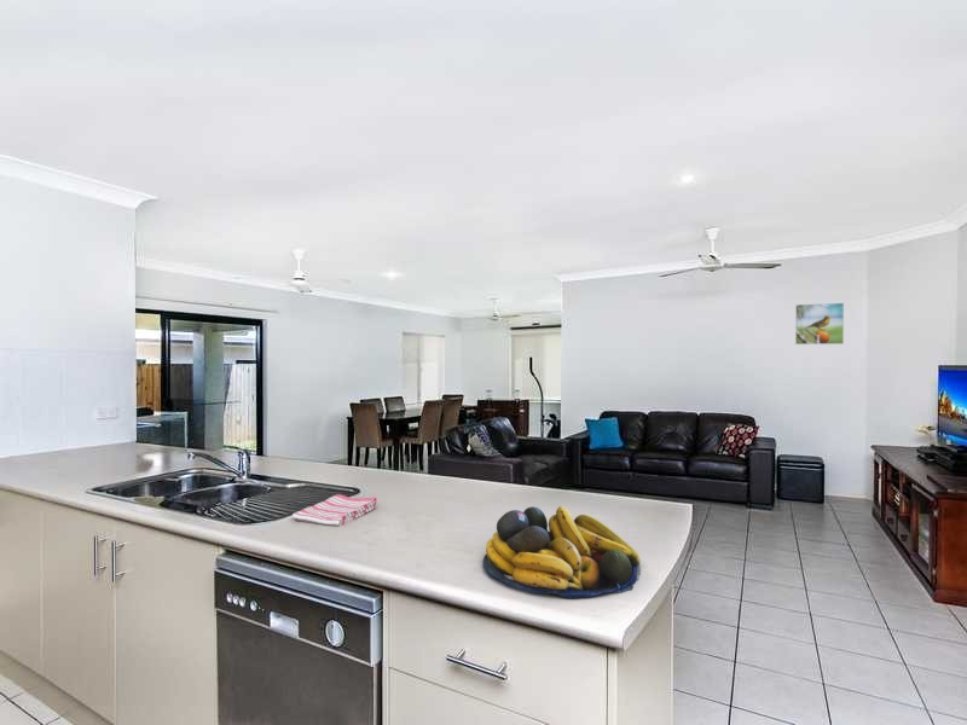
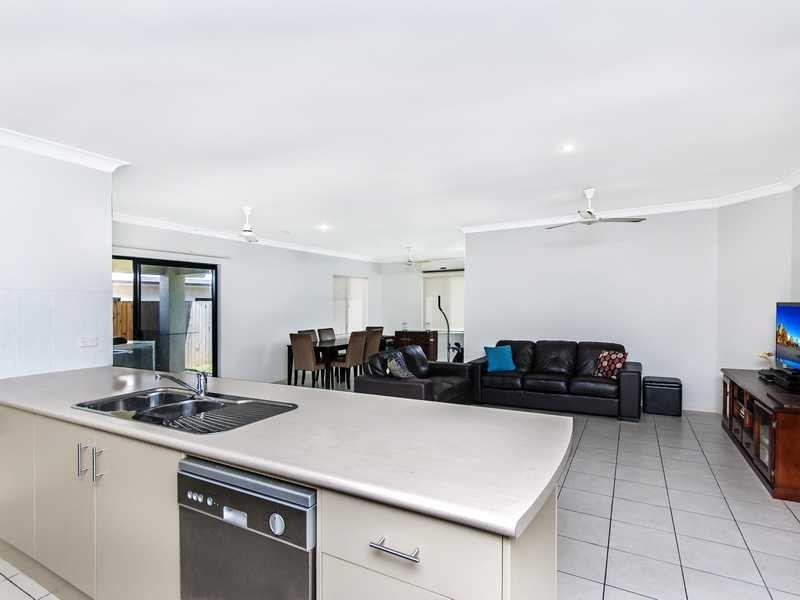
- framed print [794,302,845,346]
- fruit bowl [482,505,642,599]
- dish towel [290,493,378,528]
